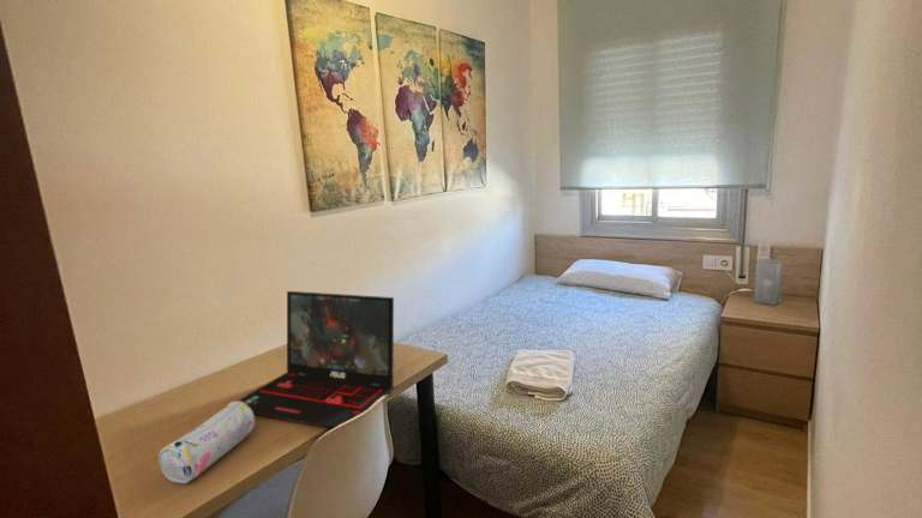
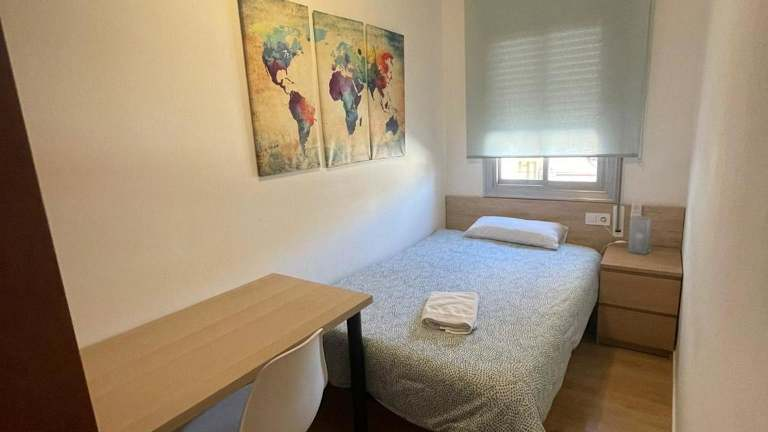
- laptop [235,290,395,429]
- pencil case [157,400,256,484]
